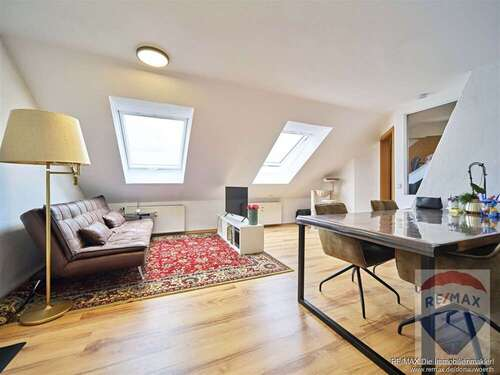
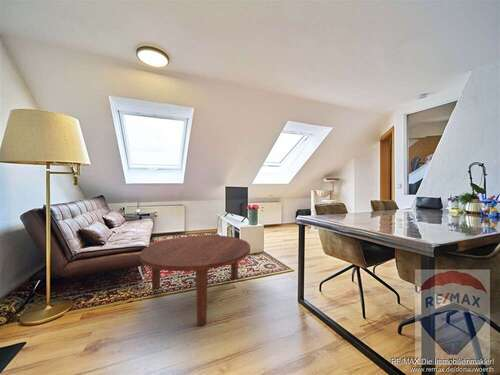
+ coffee table [139,234,251,327]
